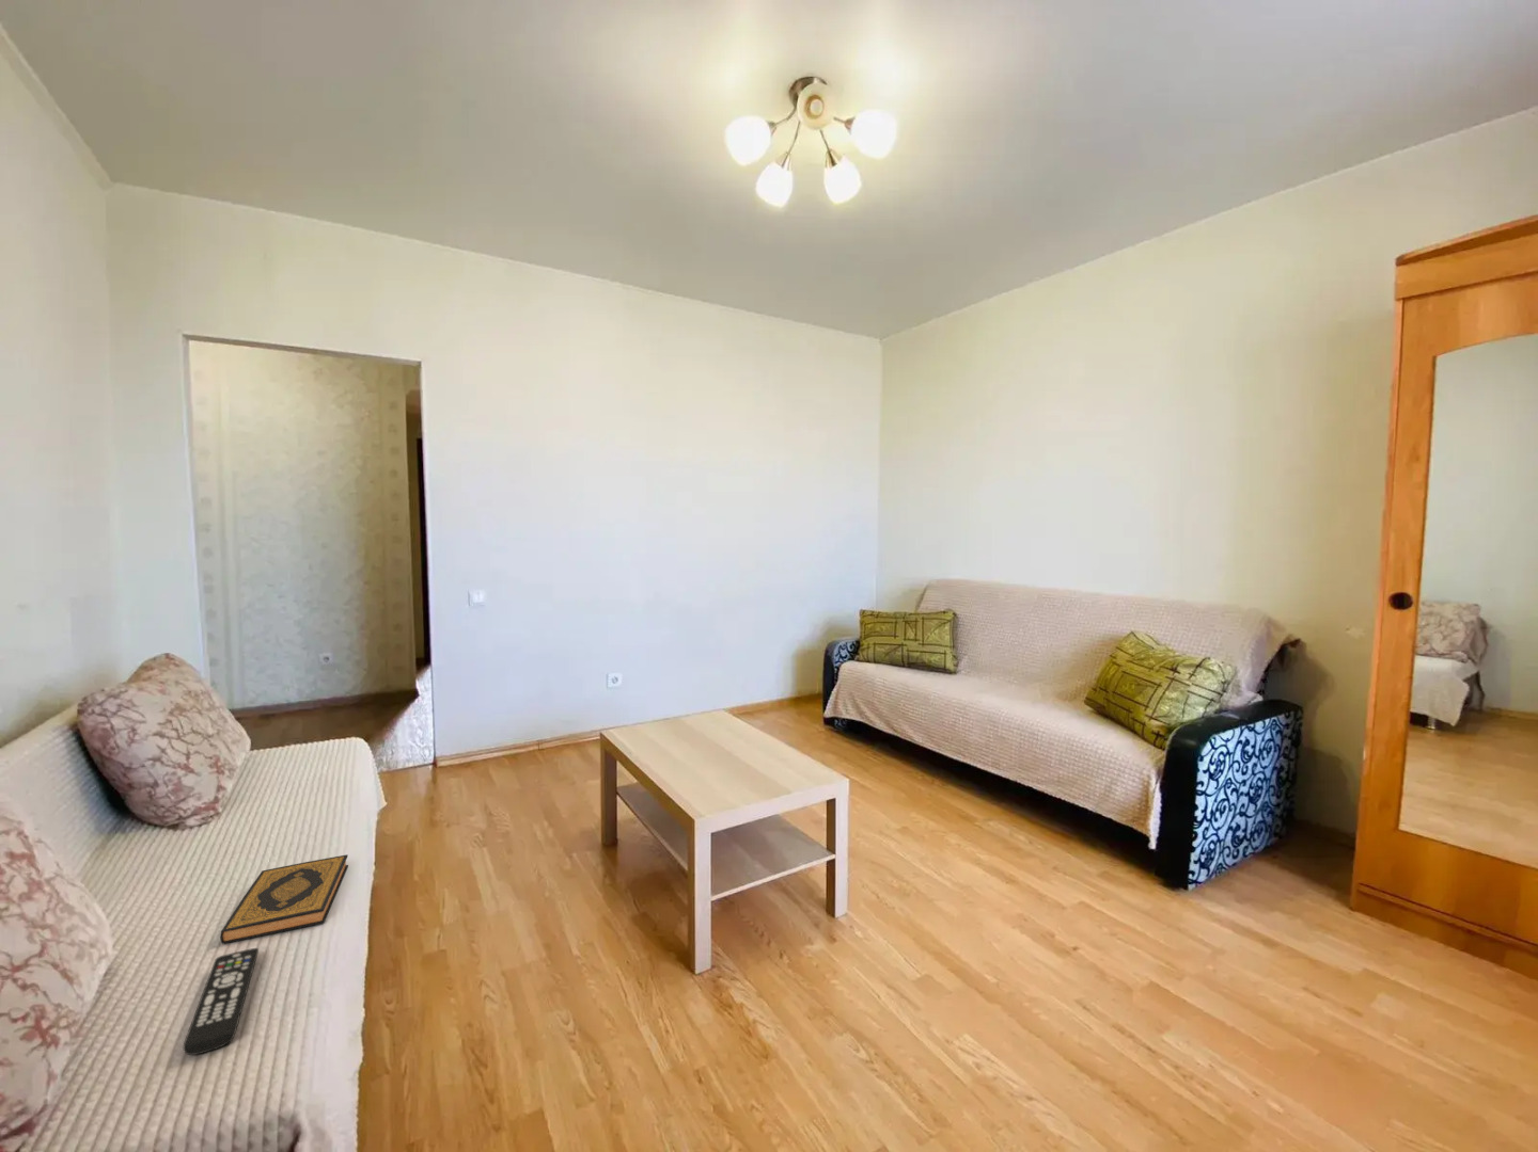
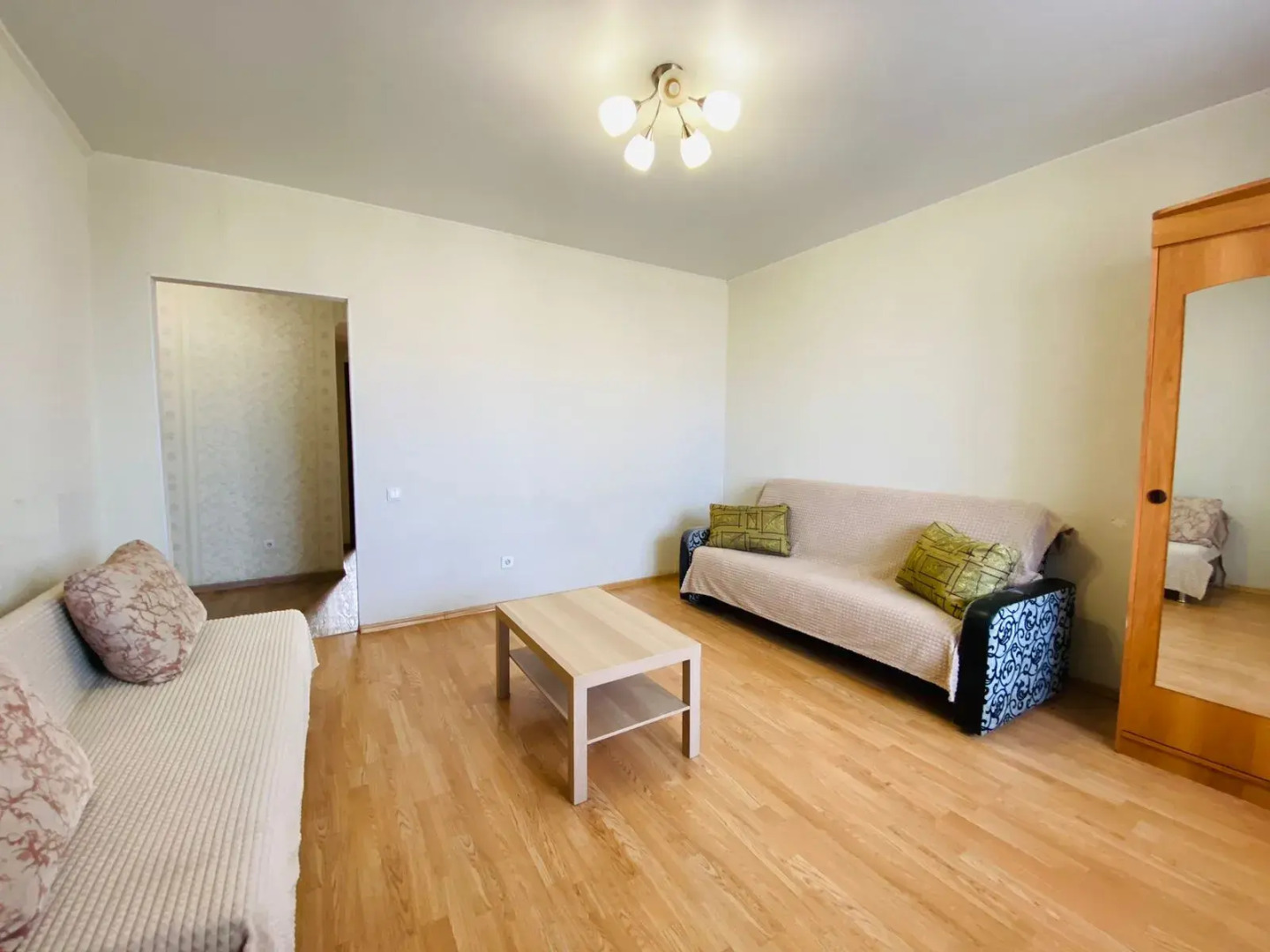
- hardback book [219,853,349,945]
- remote control [183,947,259,1056]
